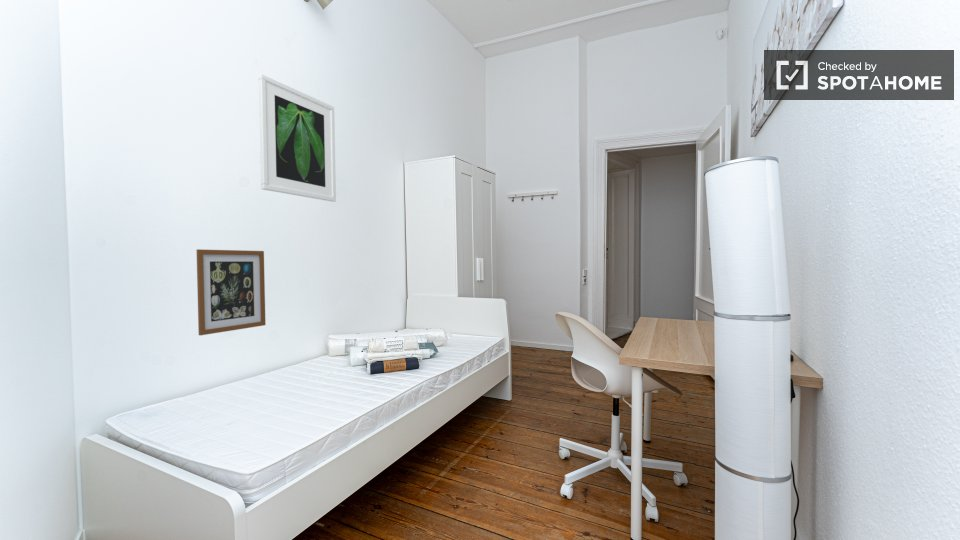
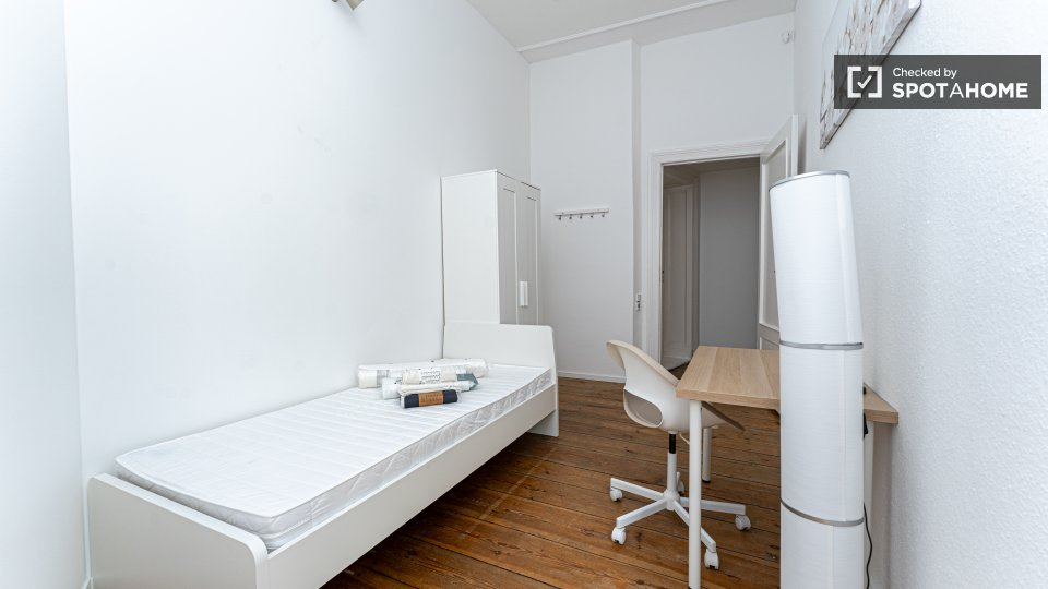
- wall art [196,248,266,336]
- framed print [258,73,337,203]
